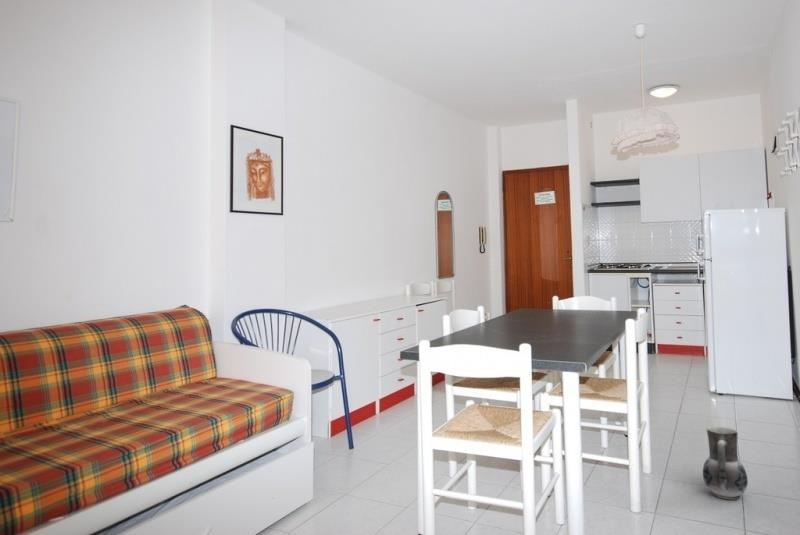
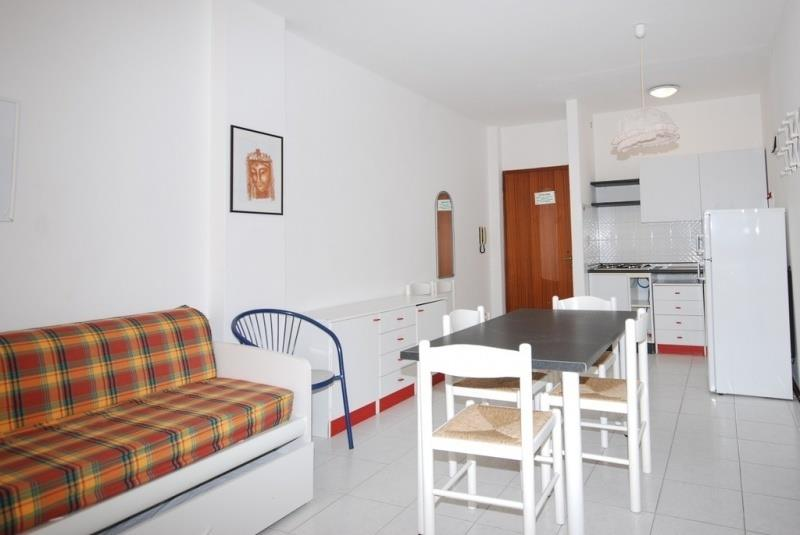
- ceramic jug [702,426,749,500]
